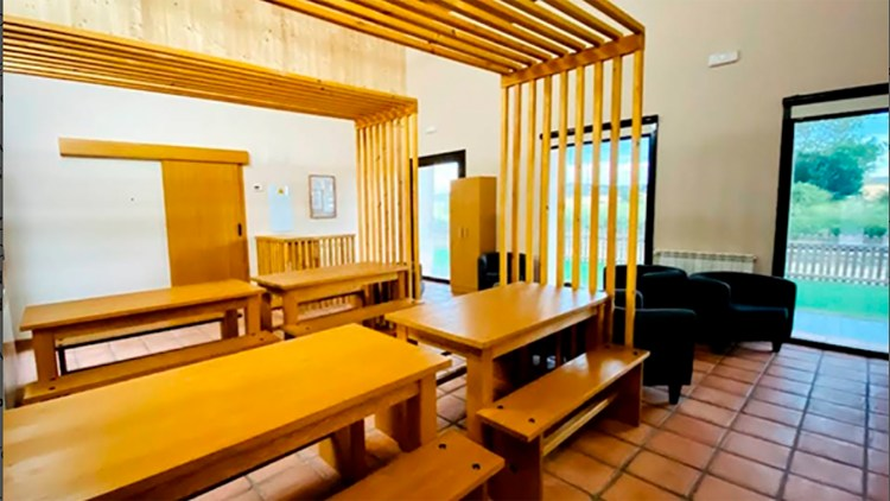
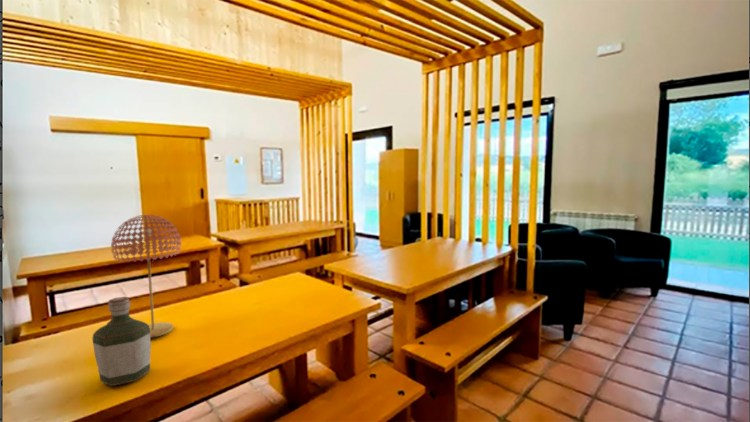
+ bottle [91,296,152,387]
+ table lamp [110,214,182,339]
